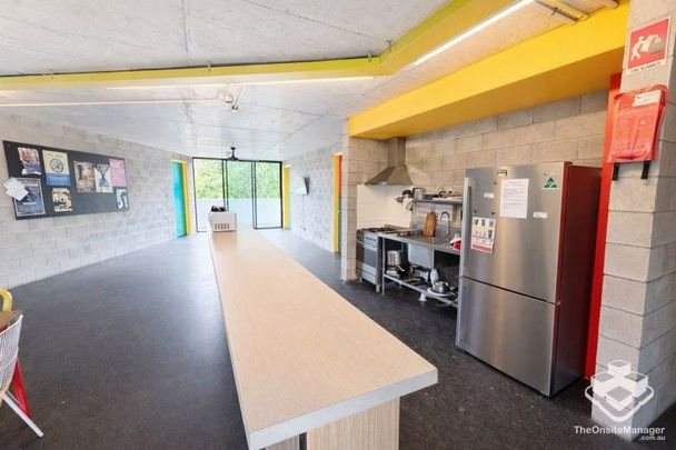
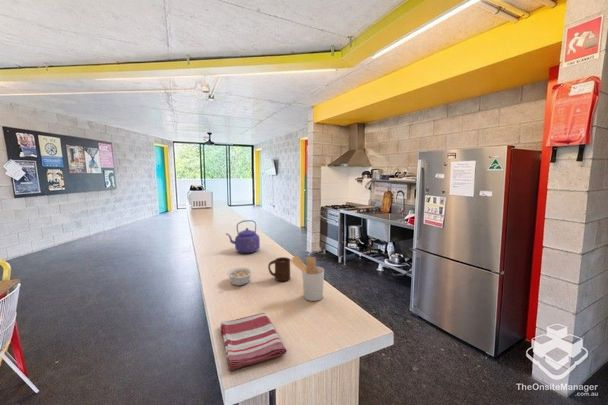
+ utensil holder [290,255,325,302]
+ dish towel [219,312,287,372]
+ legume [226,266,254,287]
+ cup [267,256,291,282]
+ kettle [225,219,261,254]
